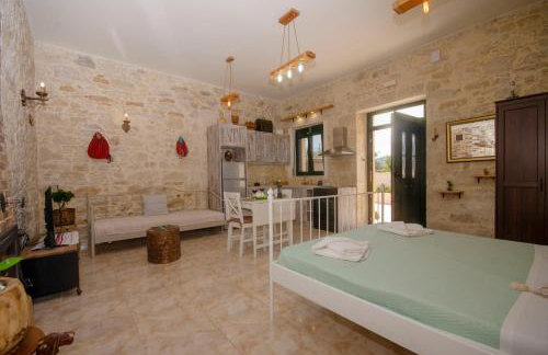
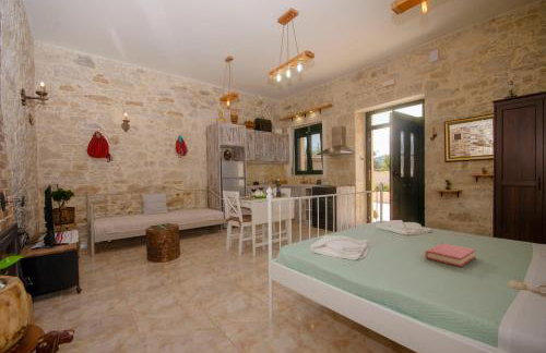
+ hardback book [425,242,476,268]
